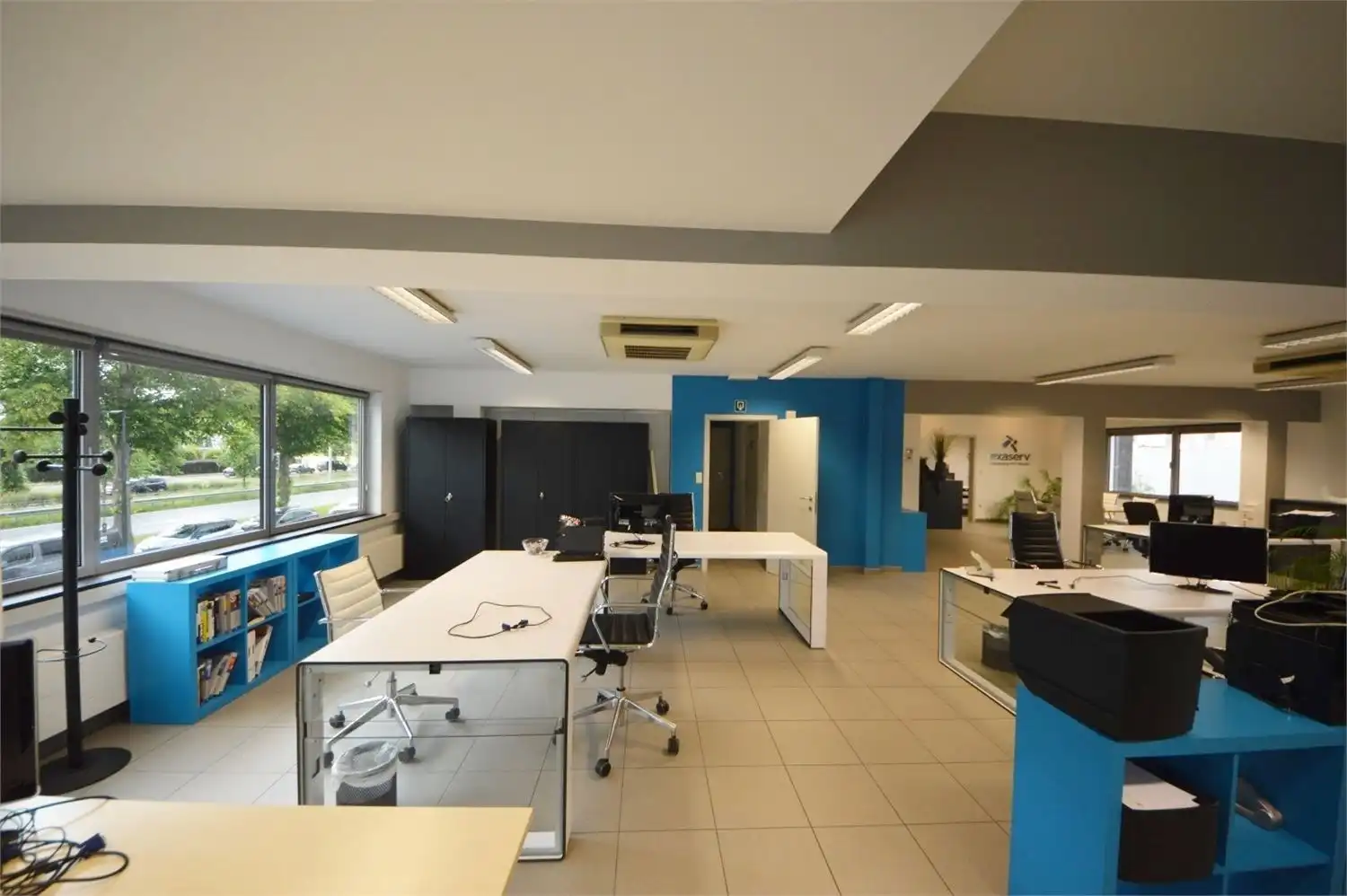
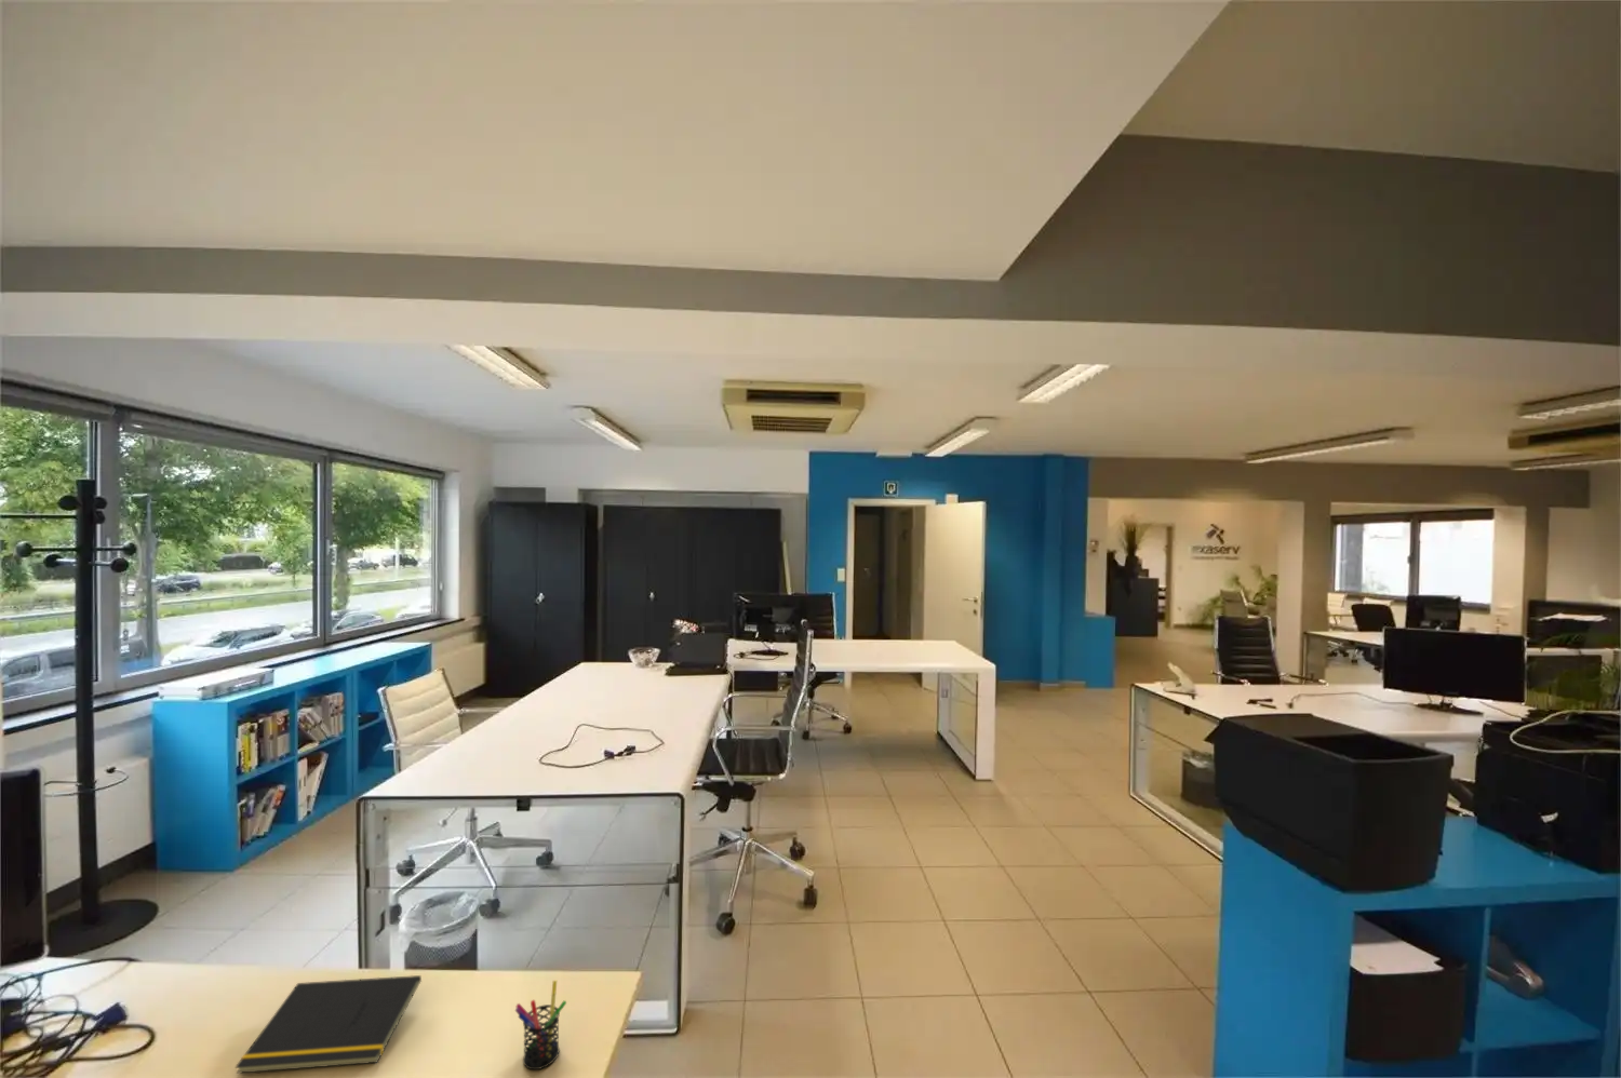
+ notepad [235,975,422,1074]
+ pen holder [514,979,567,1071]
